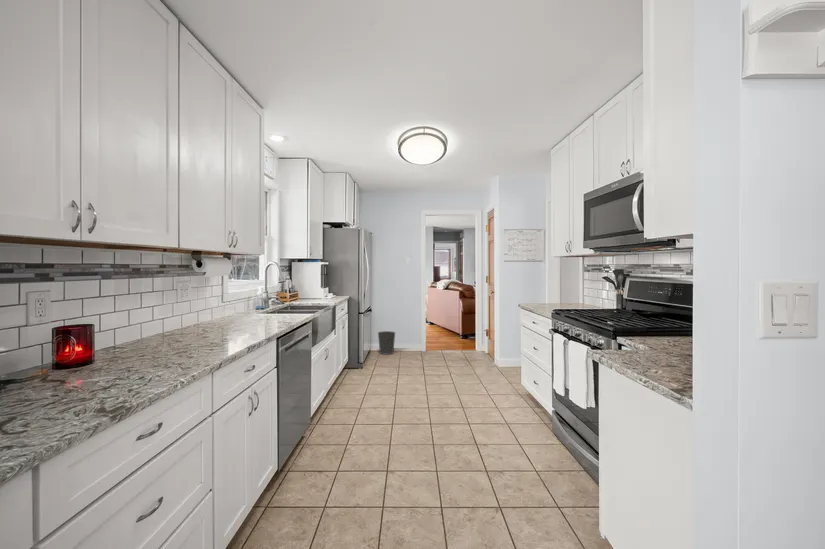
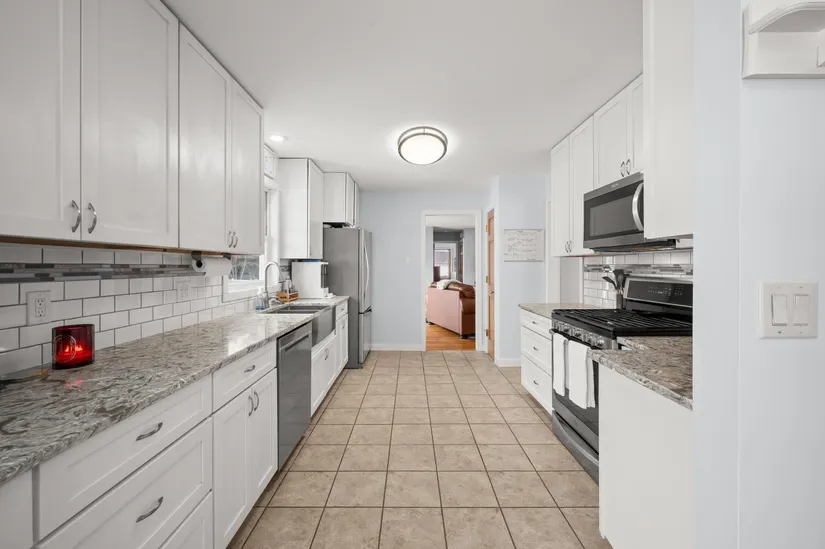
- wastebasket [377,330,396,356]
